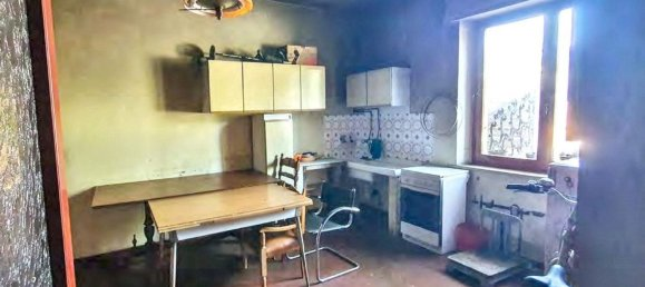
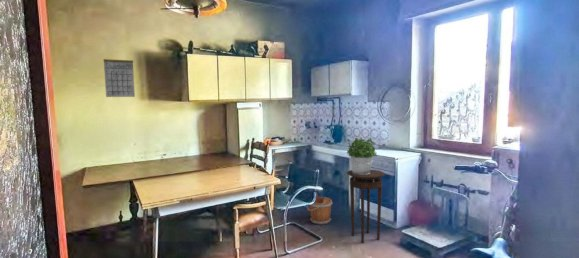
+ calendar [103,50,136,98]
+ potted plant [346,137,378,175]
+ stool [346,169,386,244]
+ bucket [306,192,334,226]
